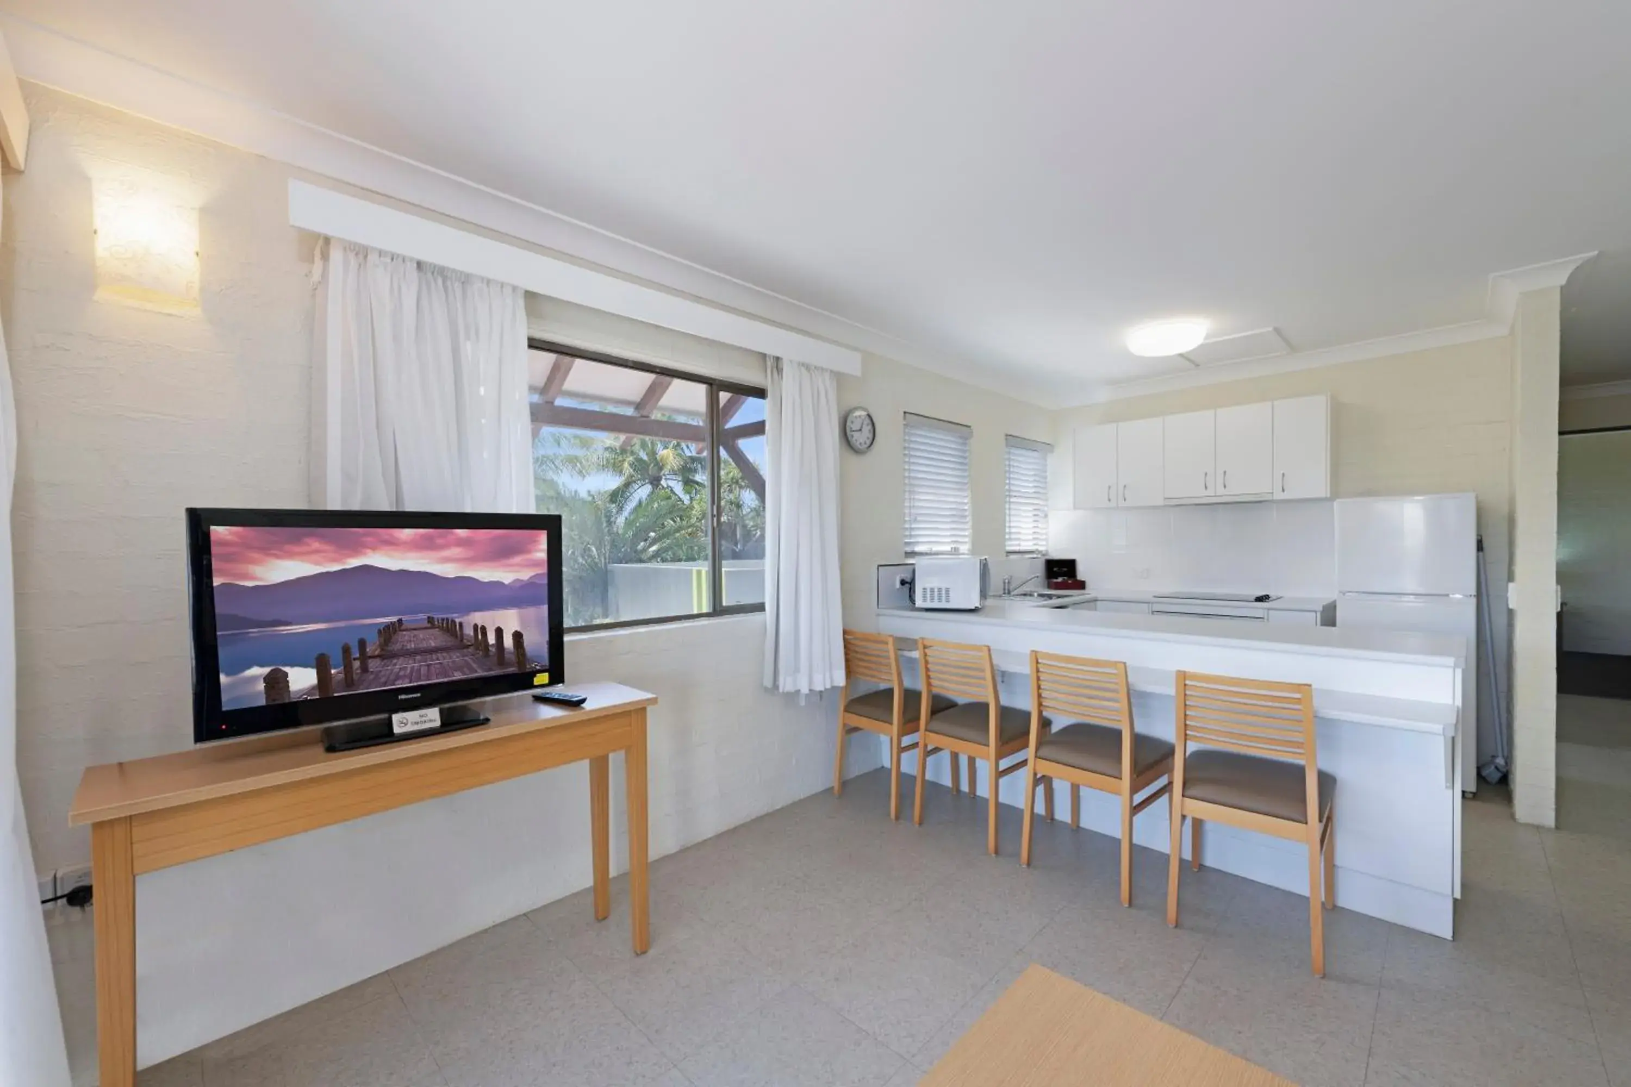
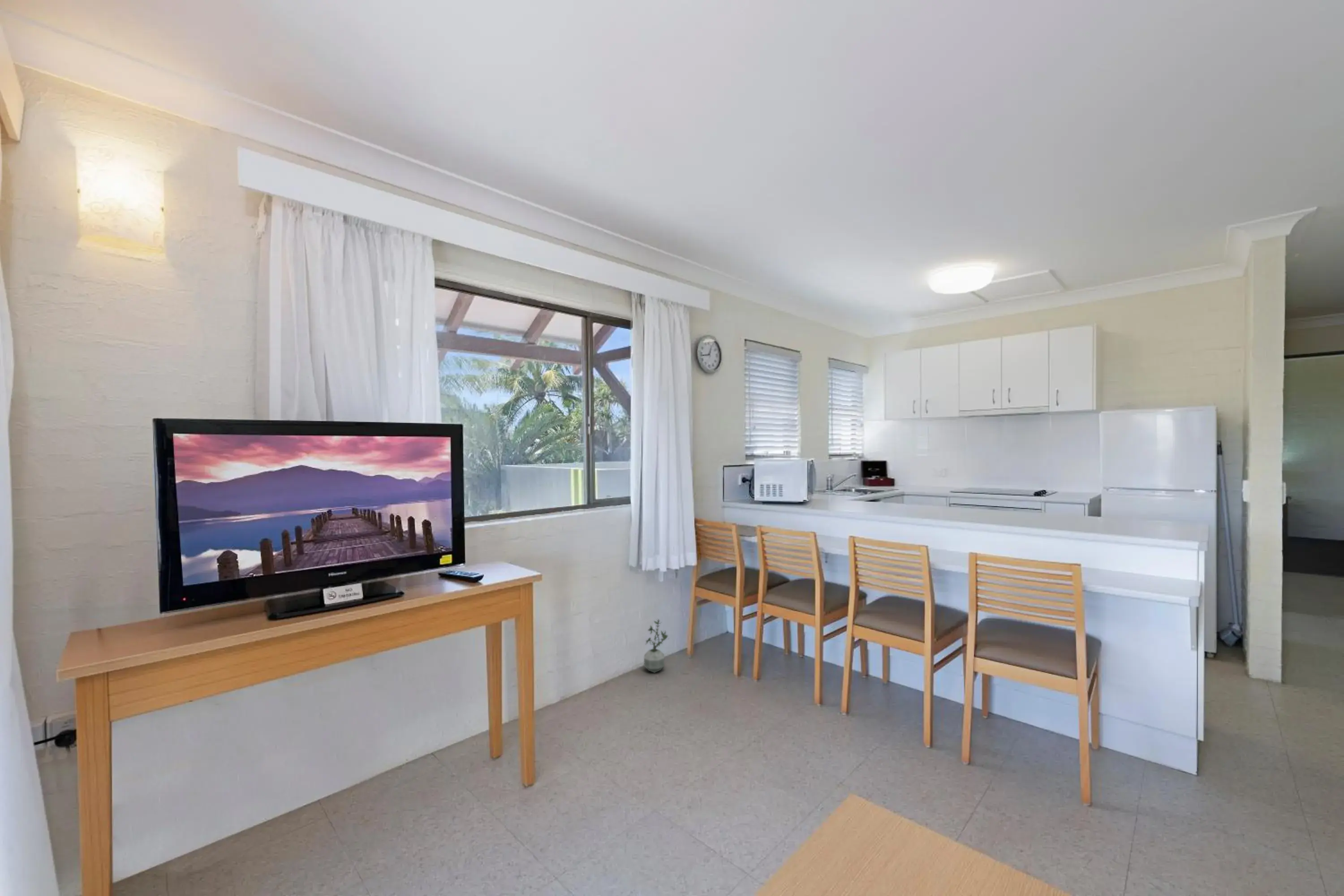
+ potted plant [643,618,670,673]
